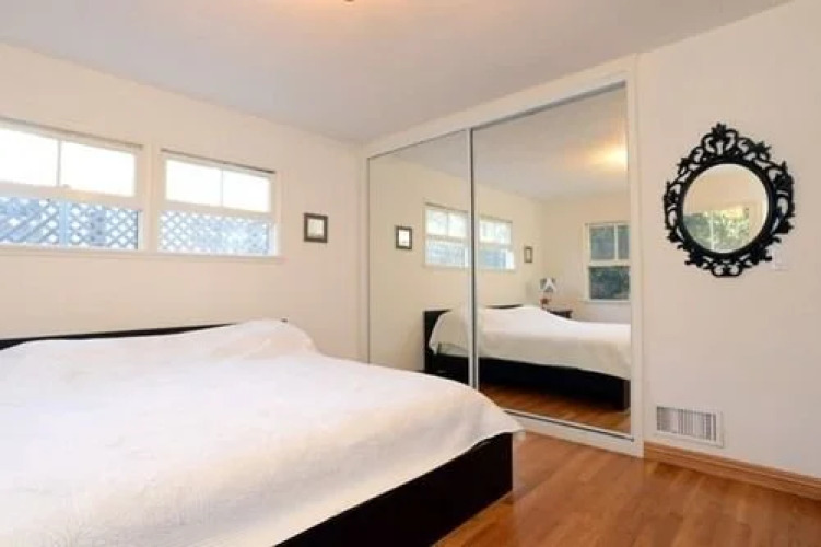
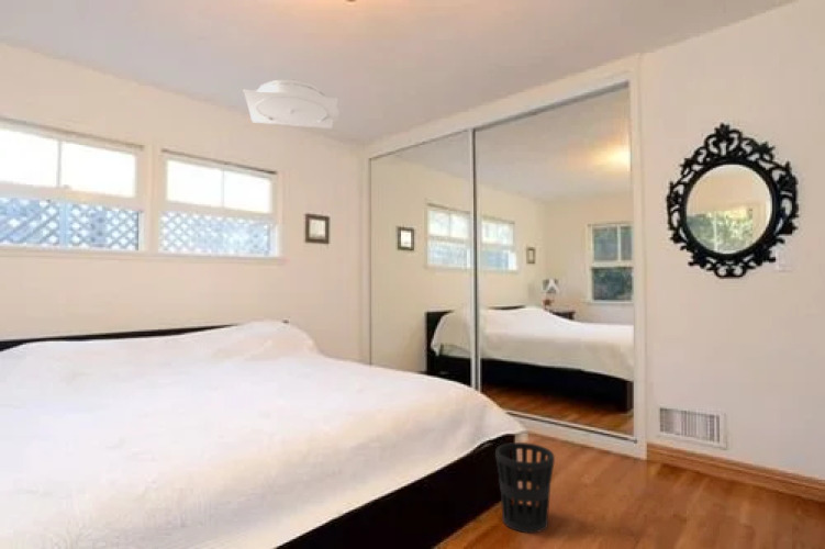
+ ceiling light [242,79,341,130]
+ wastebasket [494,441,556,534]
